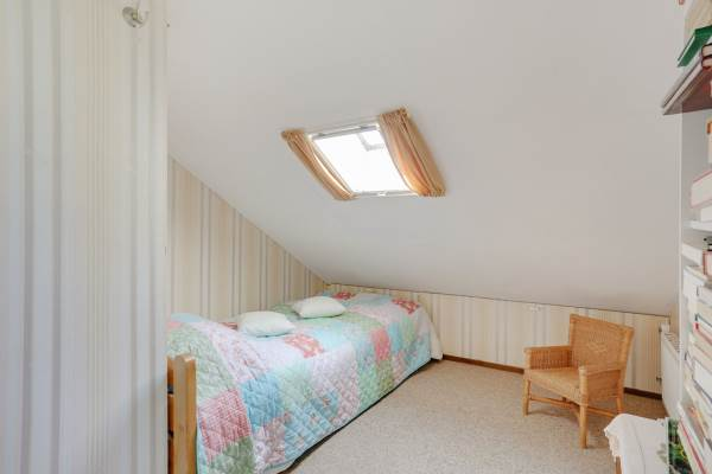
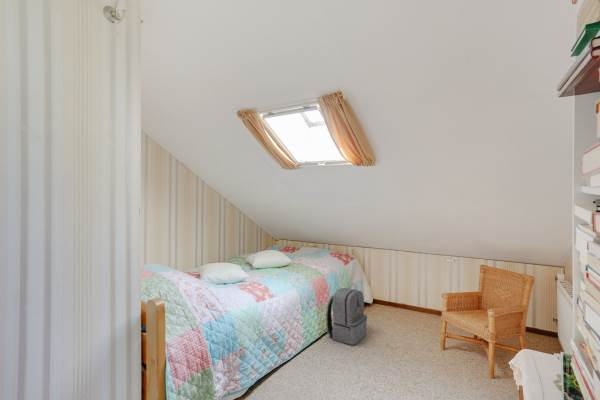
+ backpack [325,287,368,346]
